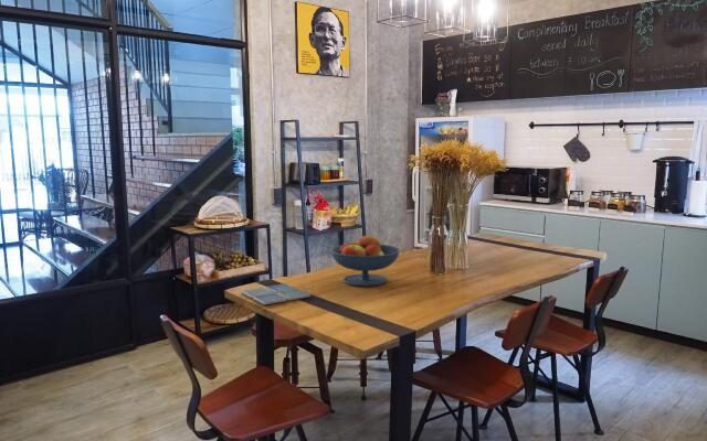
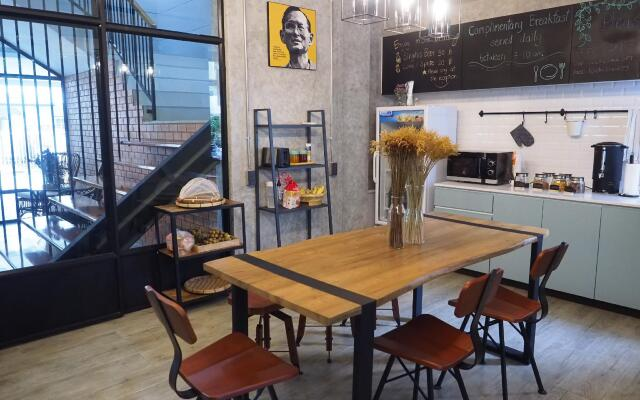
- drink coaster [240,282,312,306]
- fruit bowl [329,234,401,287]
